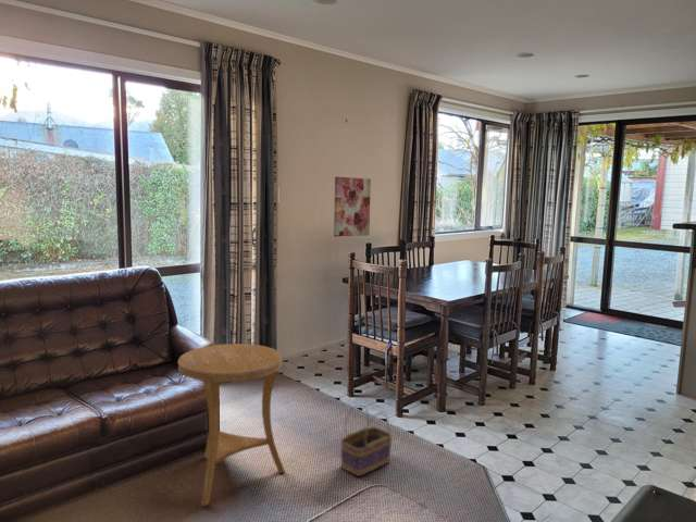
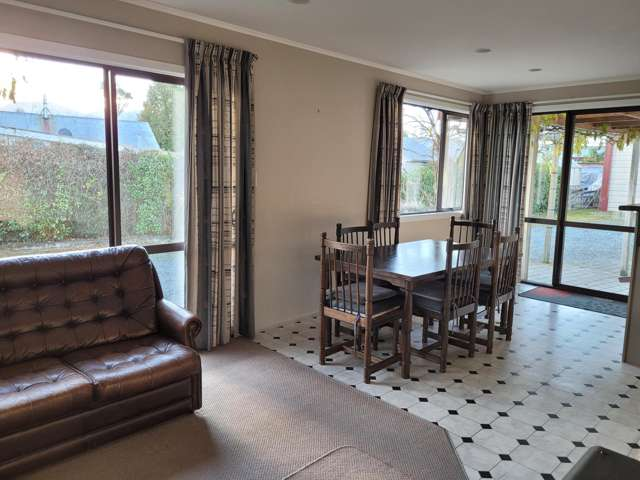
- basket [339,403,394,477]
- side table [177,343,286,507]
- wall art [333,176,372,237]
